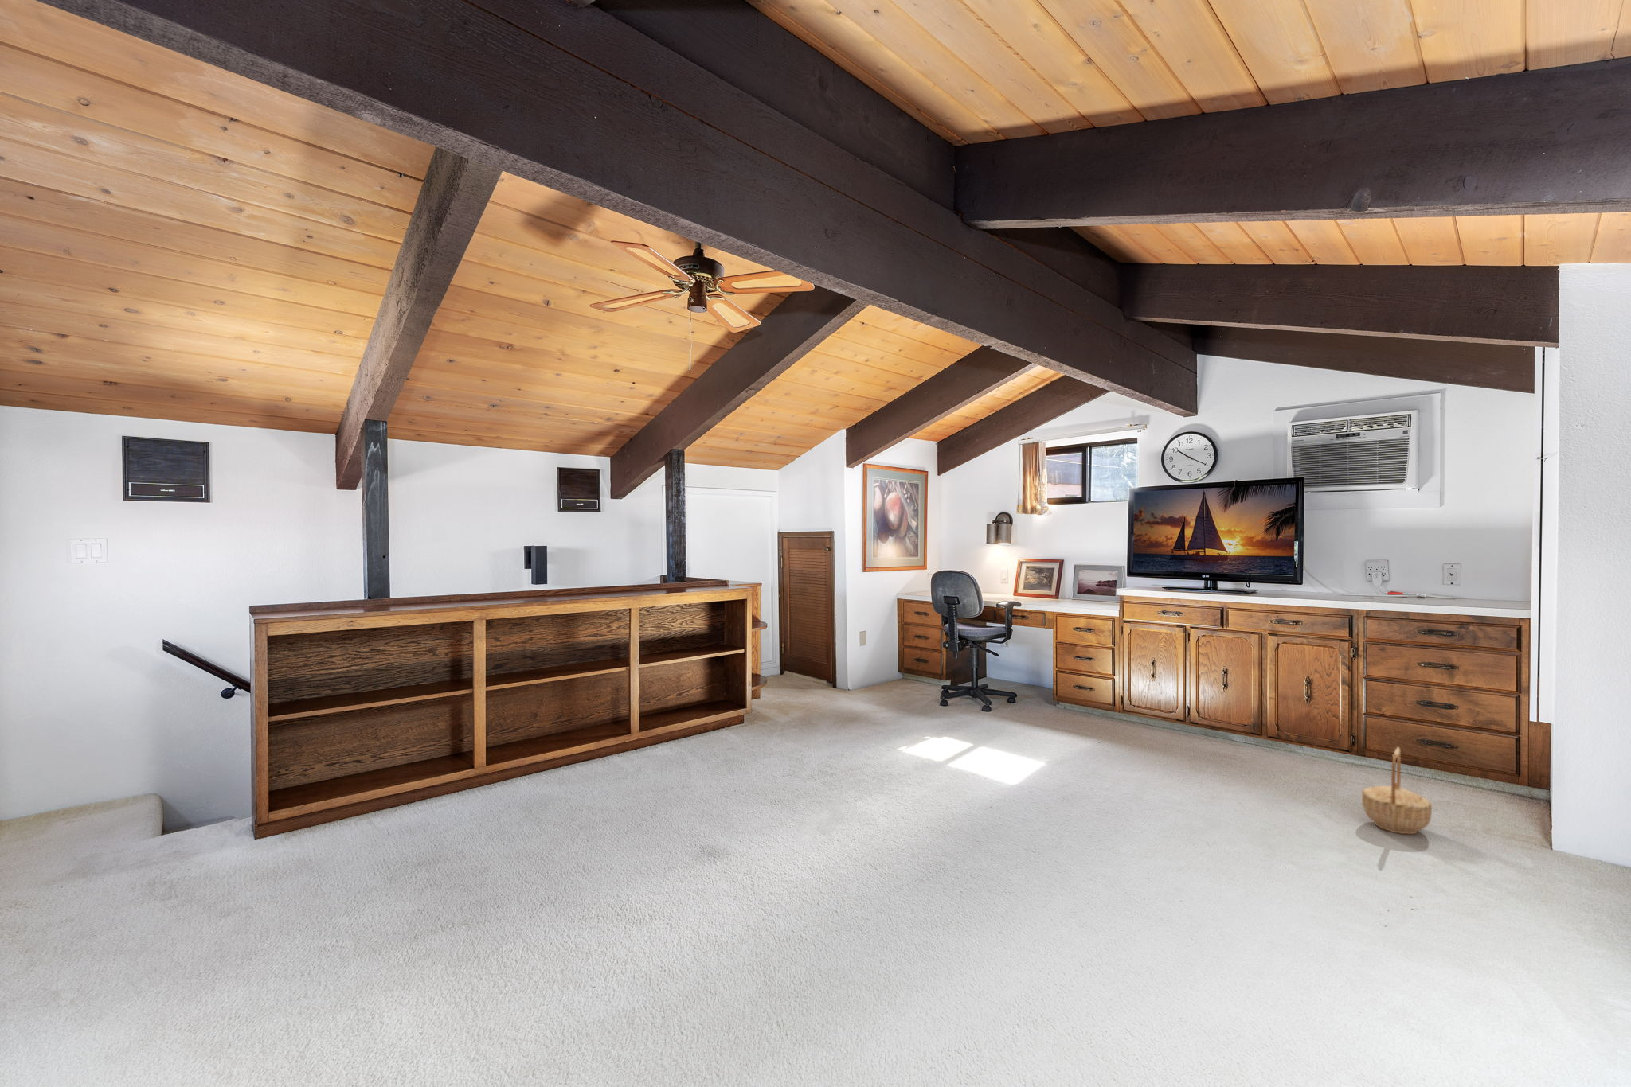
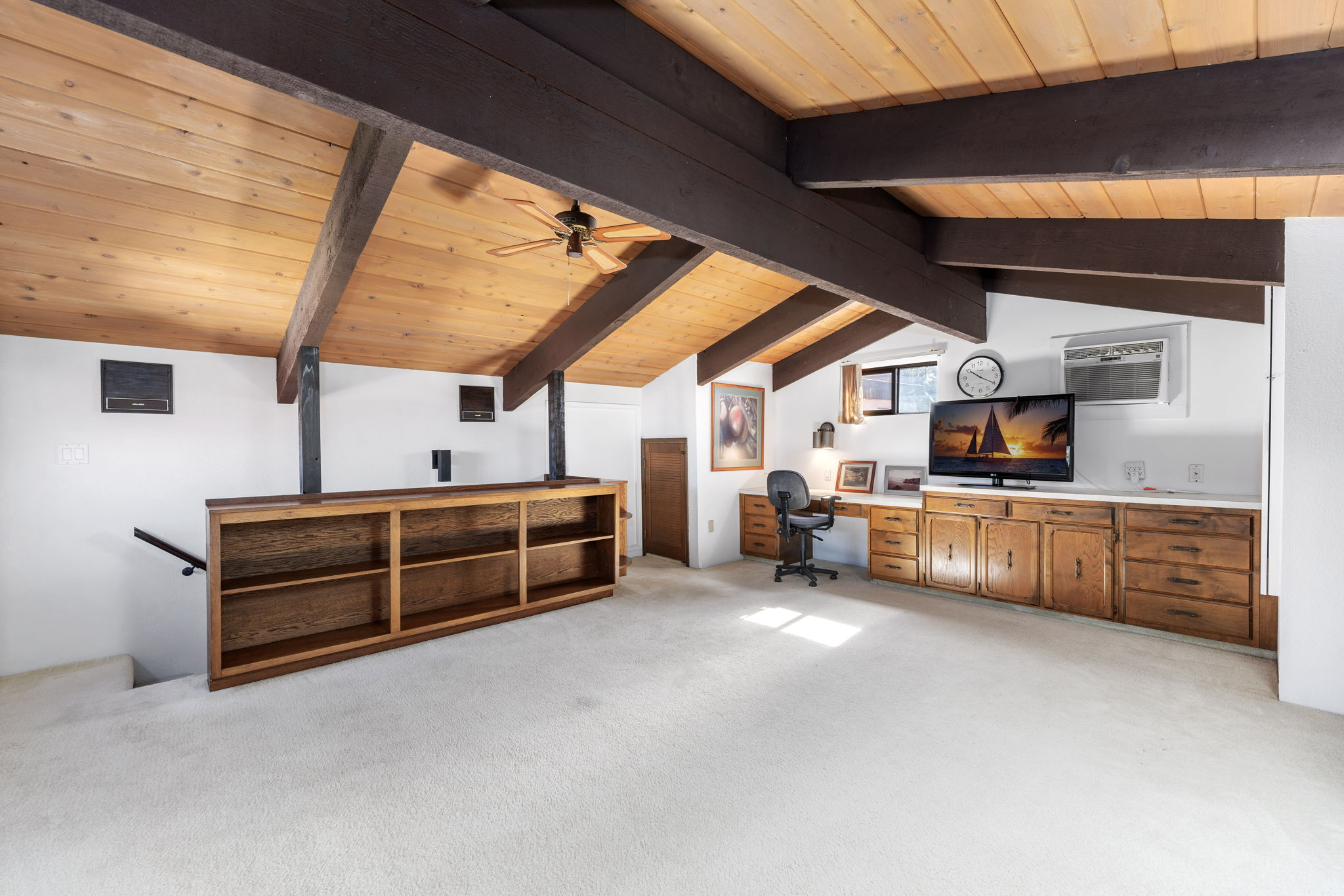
- basket [1362,746,1433,836]
